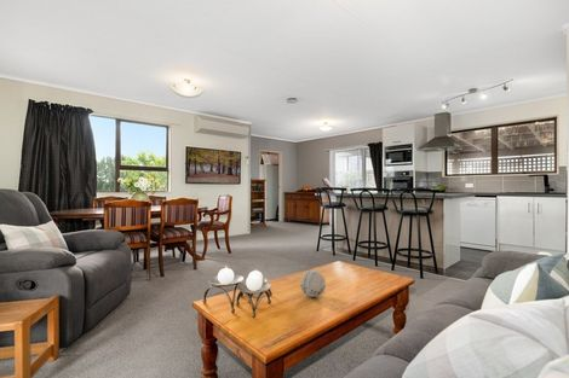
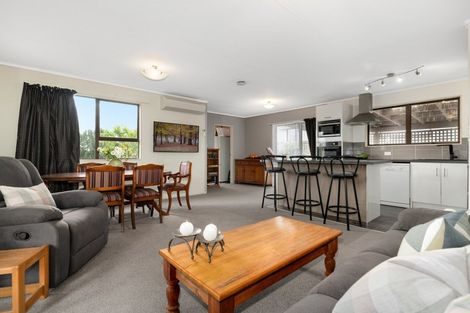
- decorative ball [299,269,327,298]
